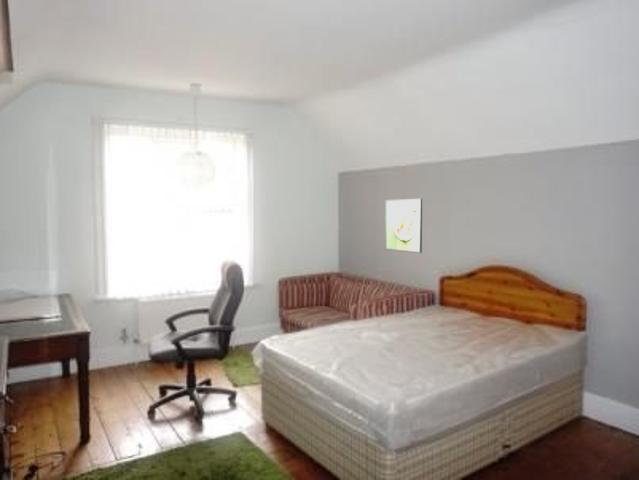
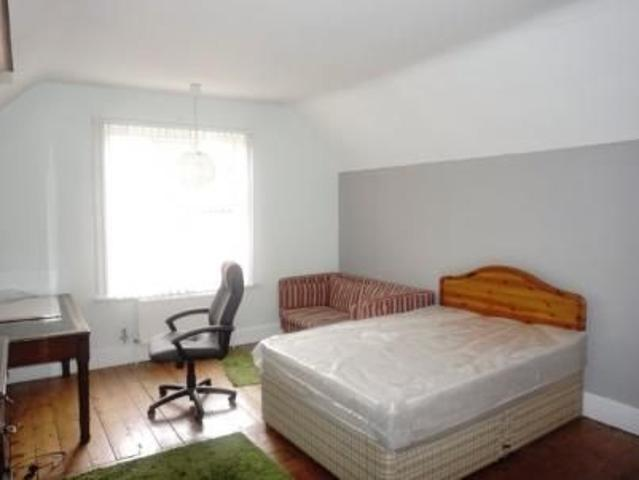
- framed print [384,198,423,254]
